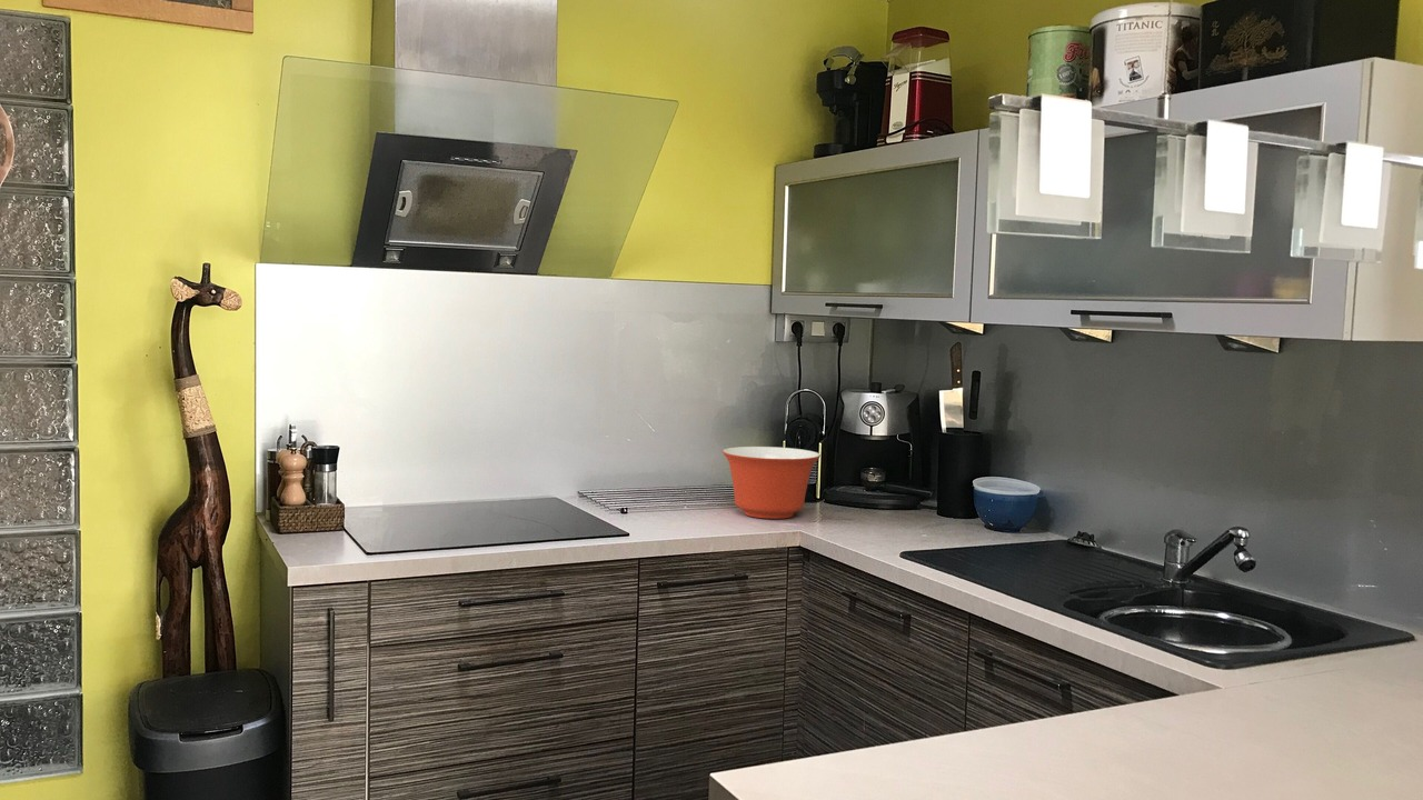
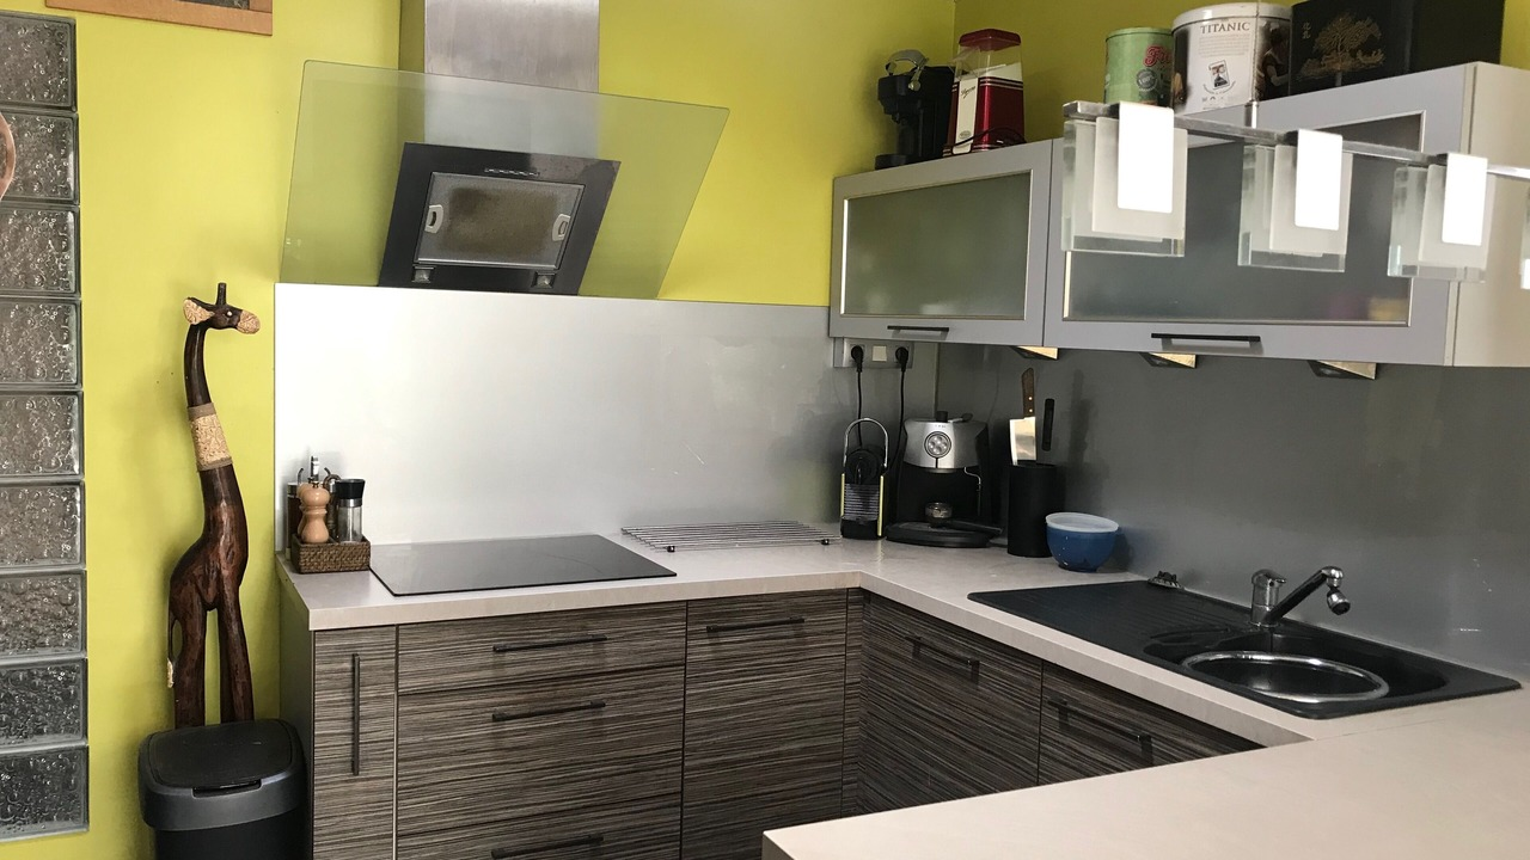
- mixing bowl [720,446,822,520]
